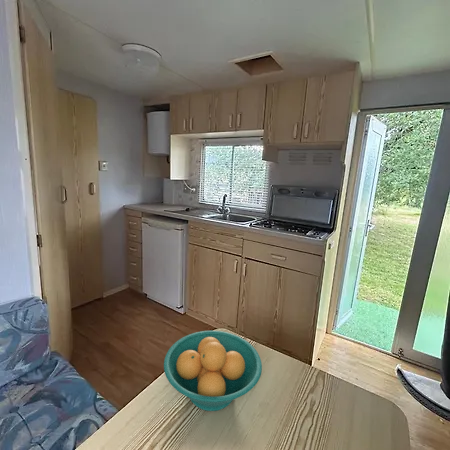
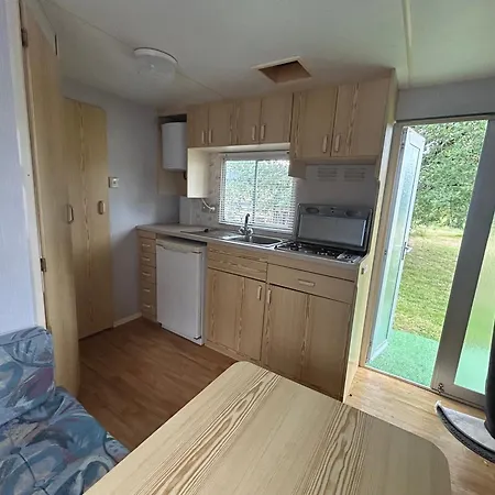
- fruit bowl [163,330,263,412]
